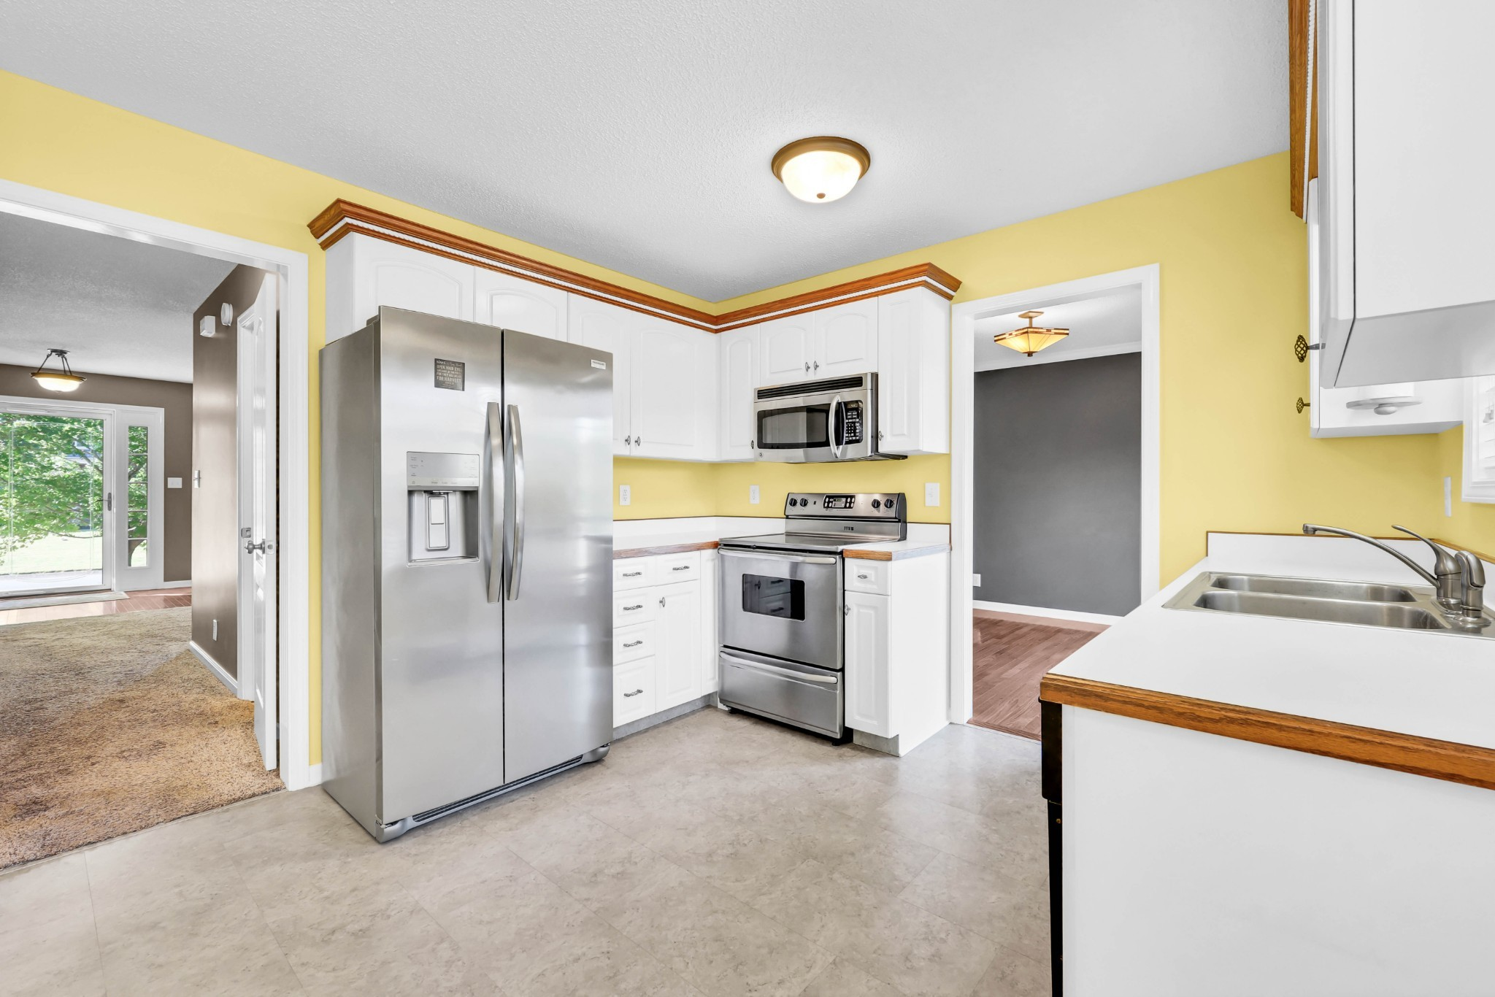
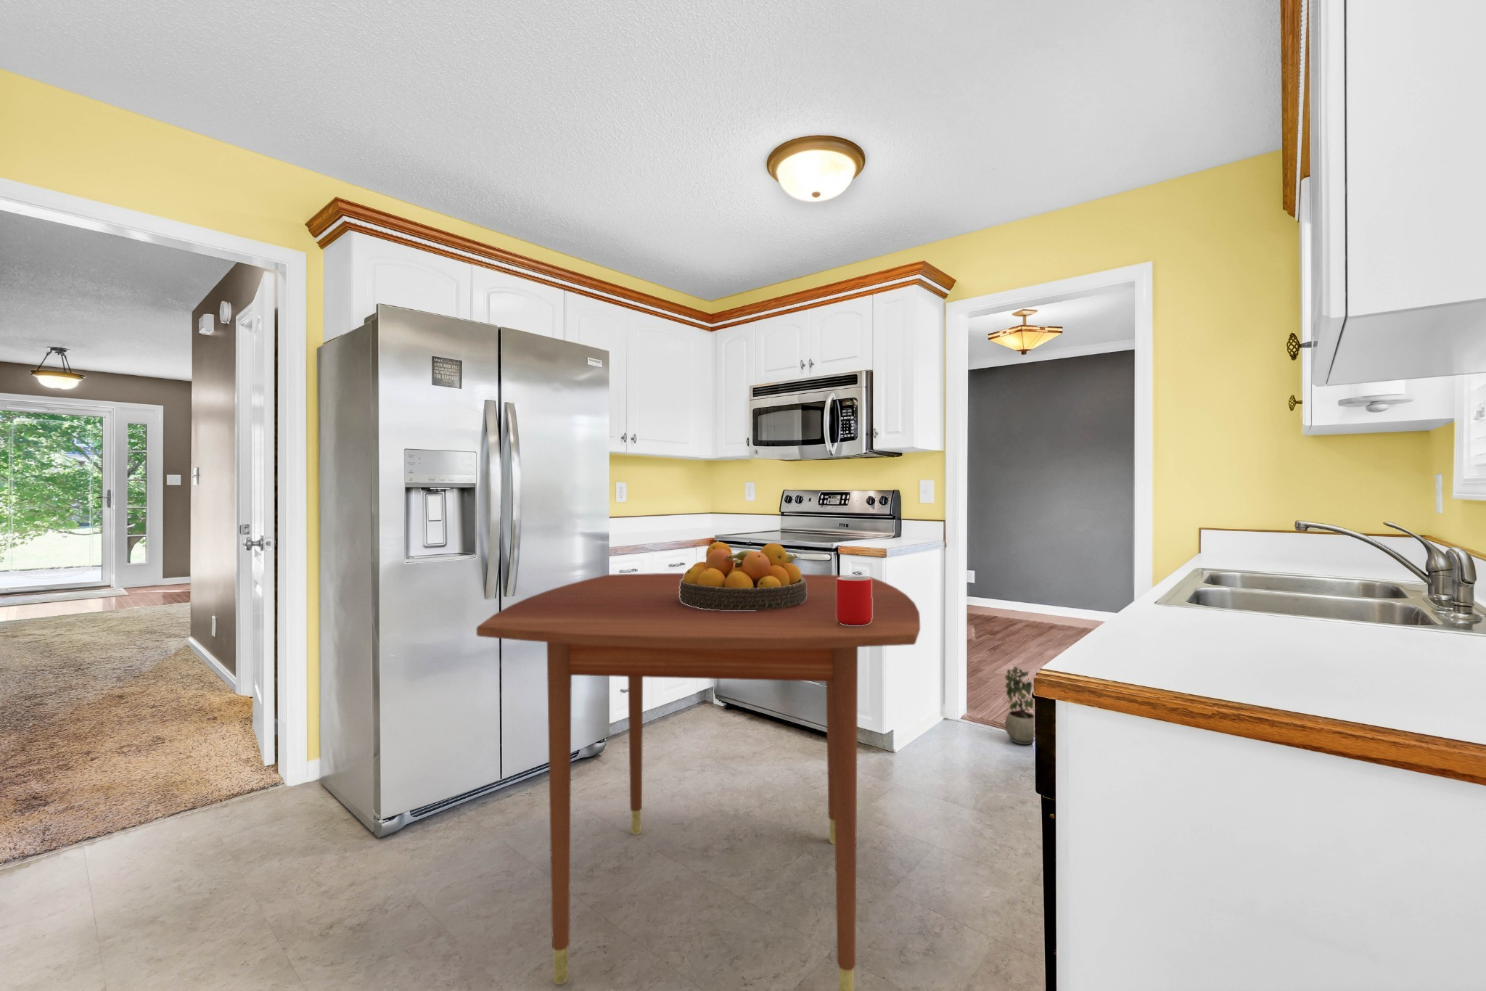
+ dining table [477,573,921,991]
+ fruit bowl [680,541,807,611]
+ potted plant [1004,665,1035,745]
+ mug [837,576,872,625]
